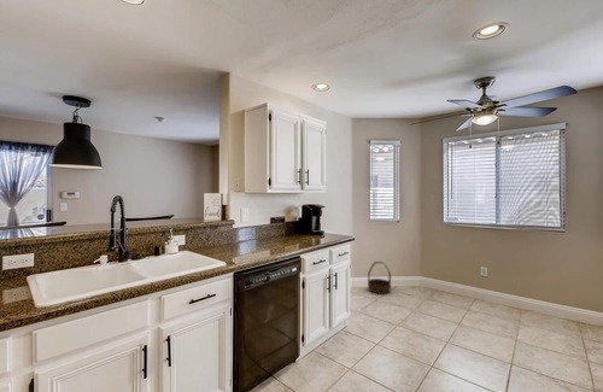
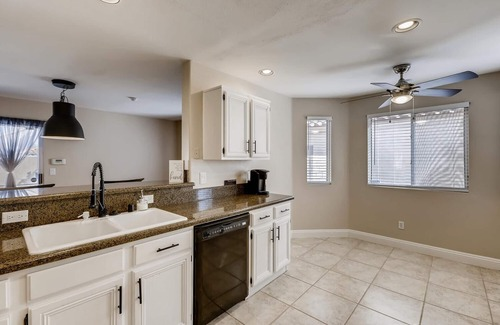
- basket [367,261,392,296]
